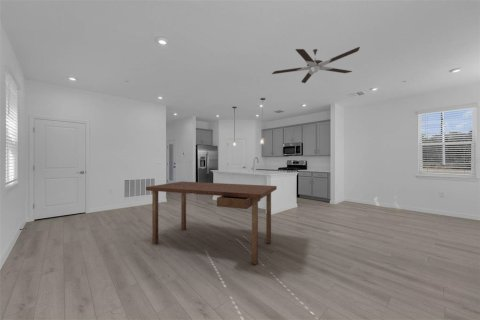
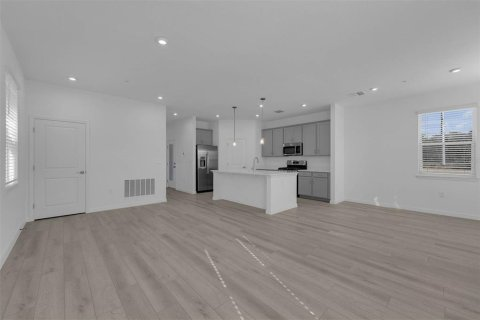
- desk [145,181,278,266]
- ceiling fan [271,46,361,84]
